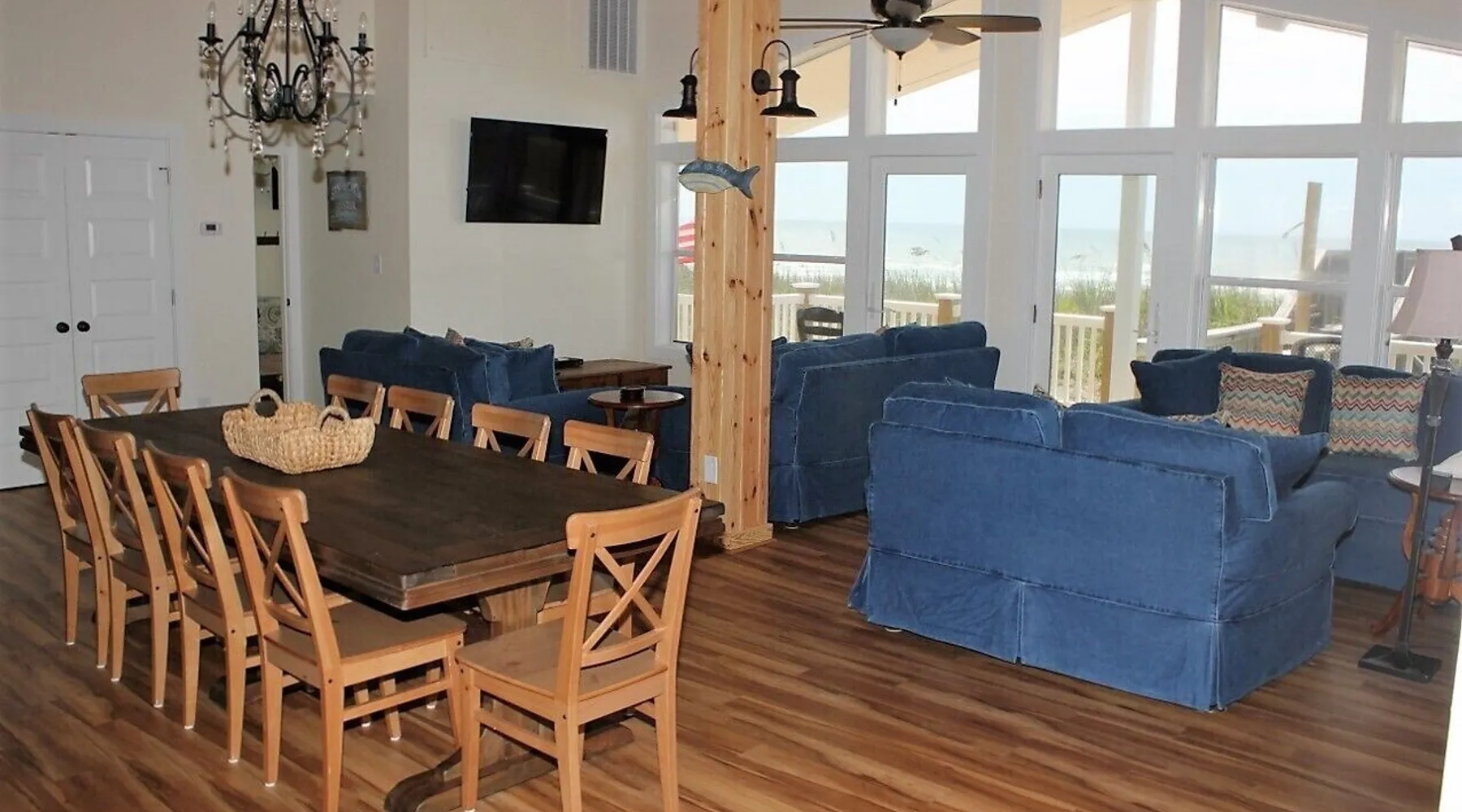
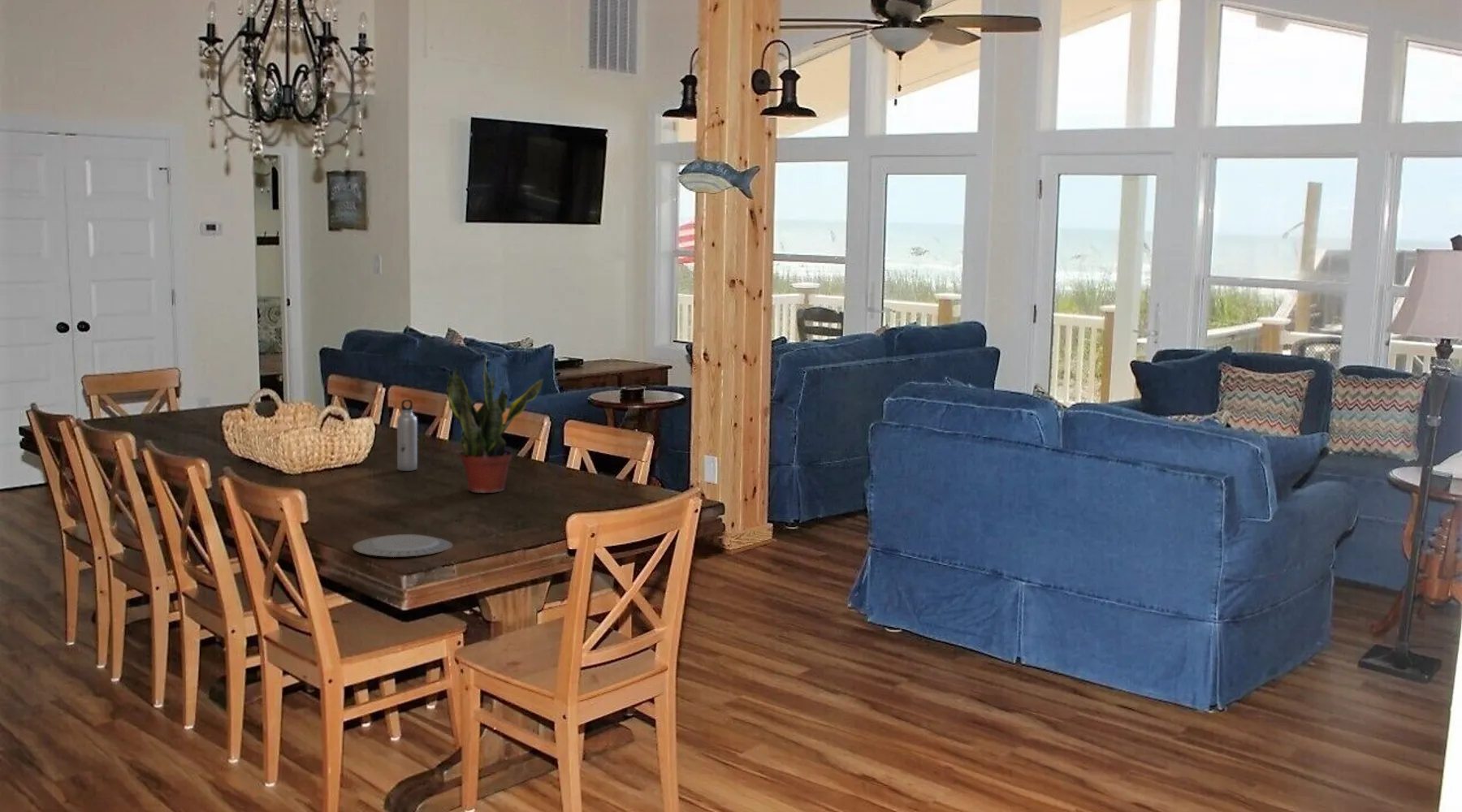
+ potted plant [446,354,544,494]
+ water bottle [396,399,418,472]
+ chinaware [352,533,453,558]
